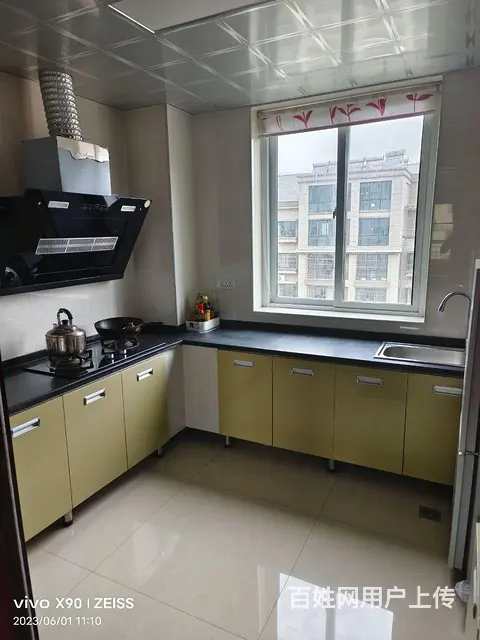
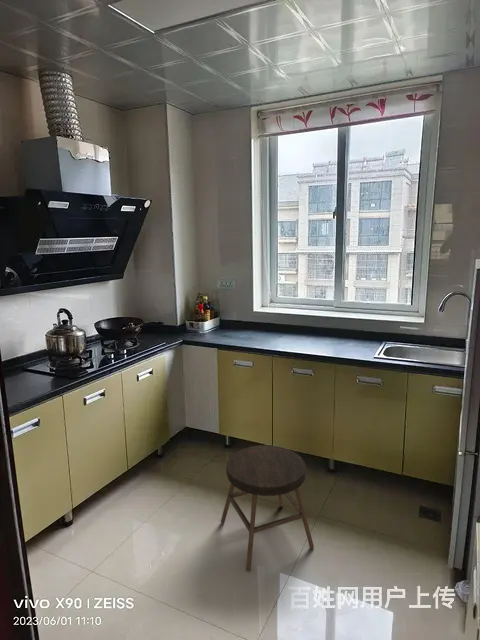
+ stool [220,445,315,572]
